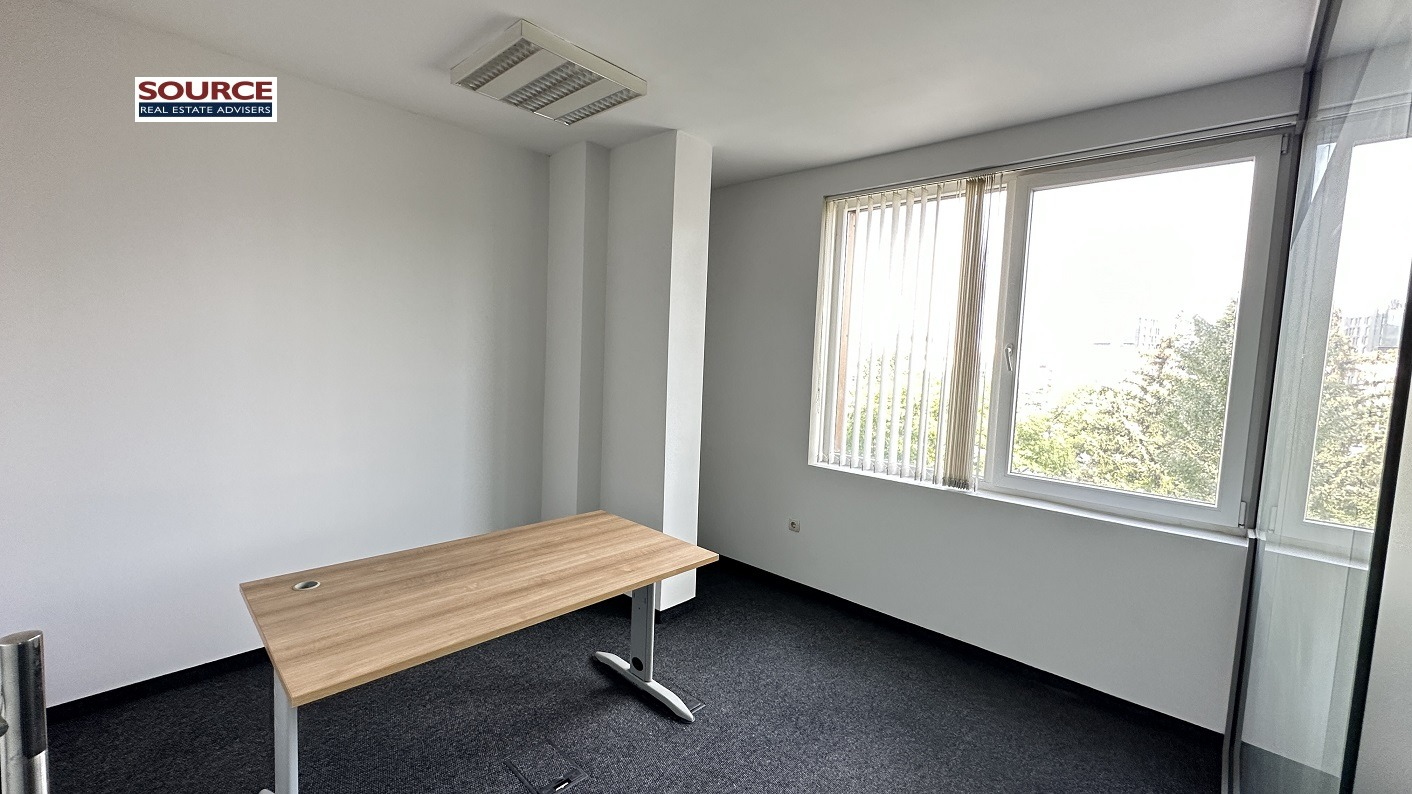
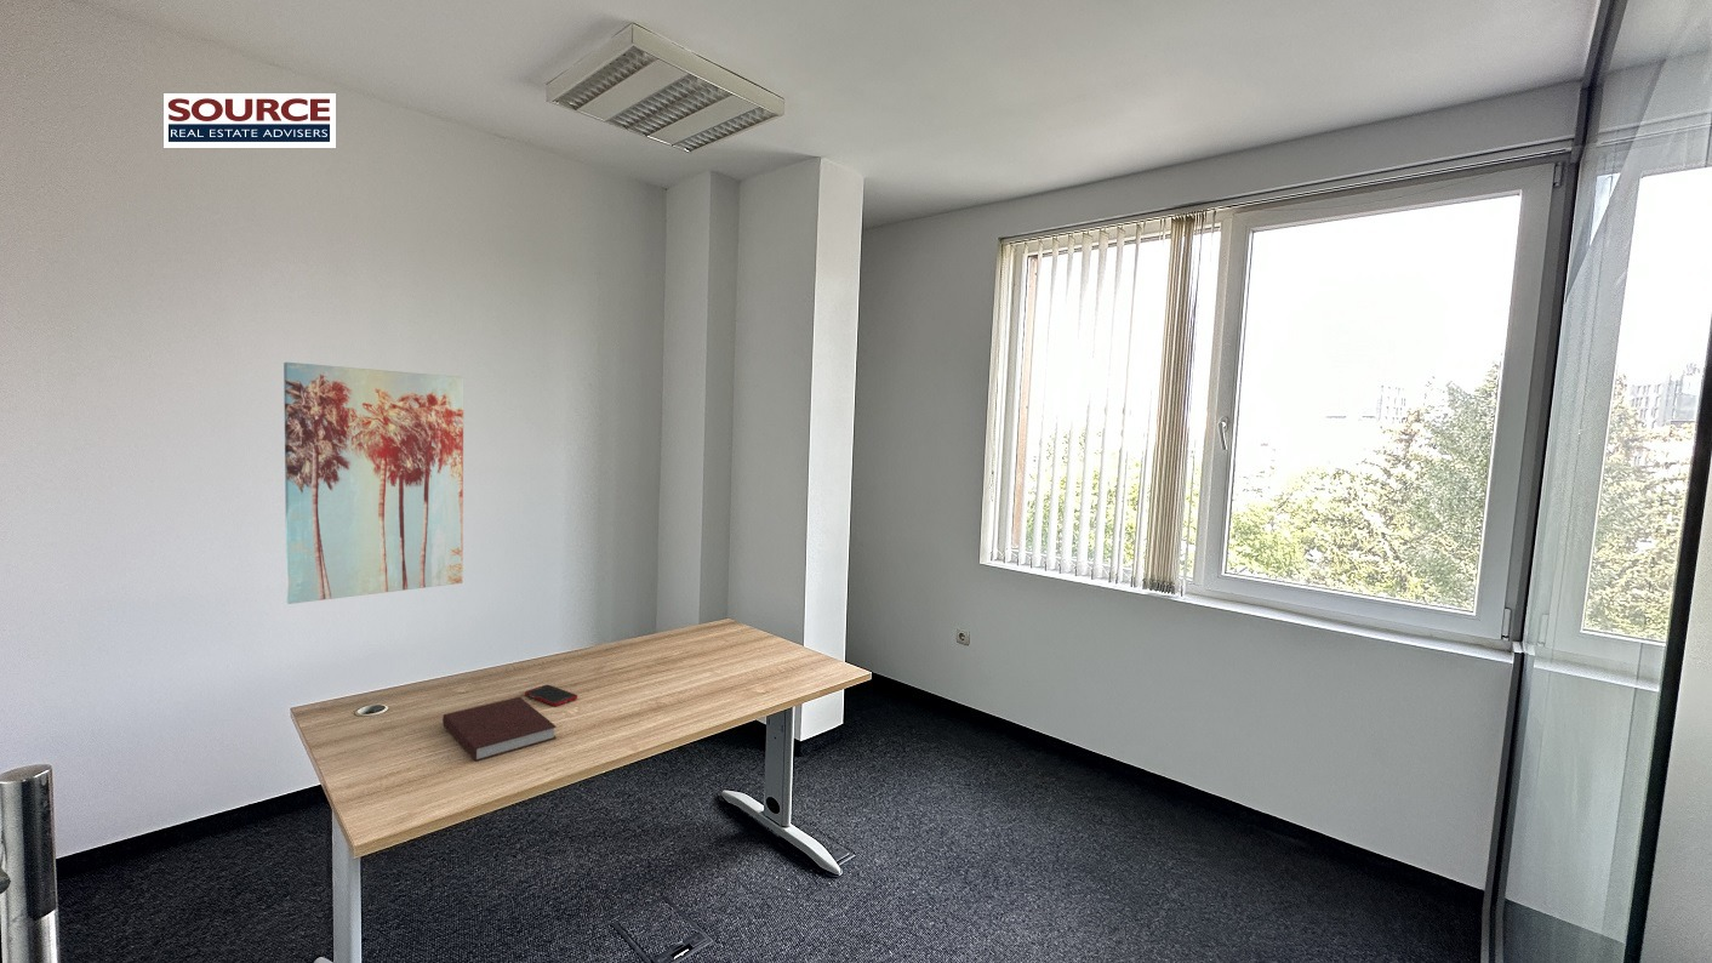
+ wall art [283,361,464,605]
+ notebook [441,696,558,762]
+ cell phone [524,684,578,707]
